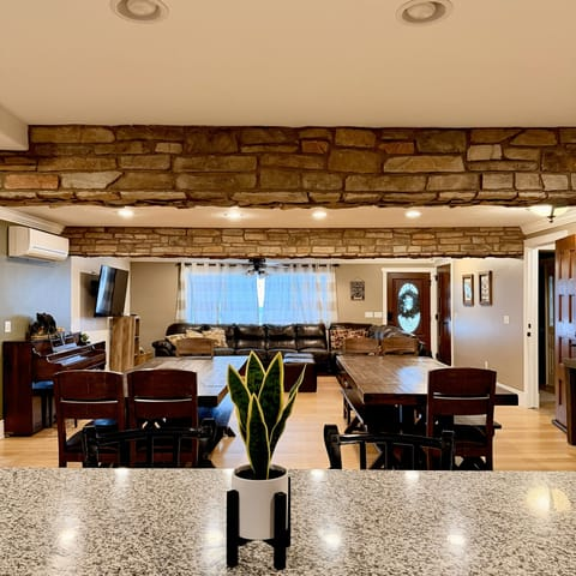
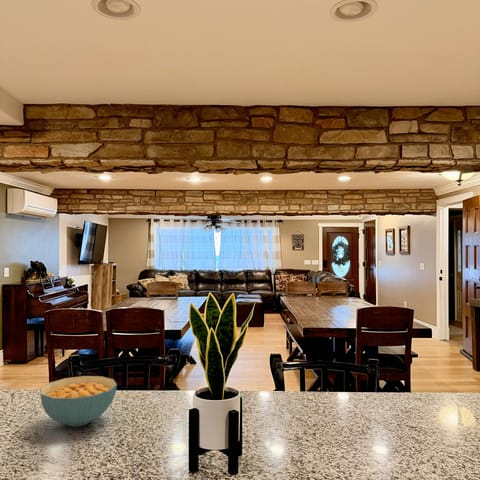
+ cereal bowl [39,375,118,428]
